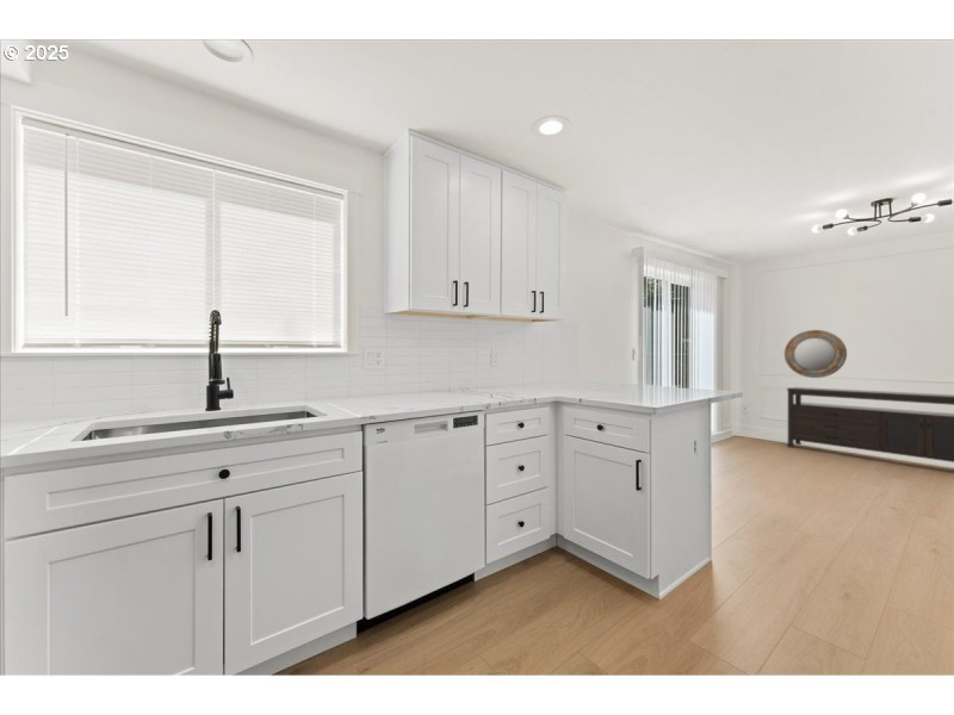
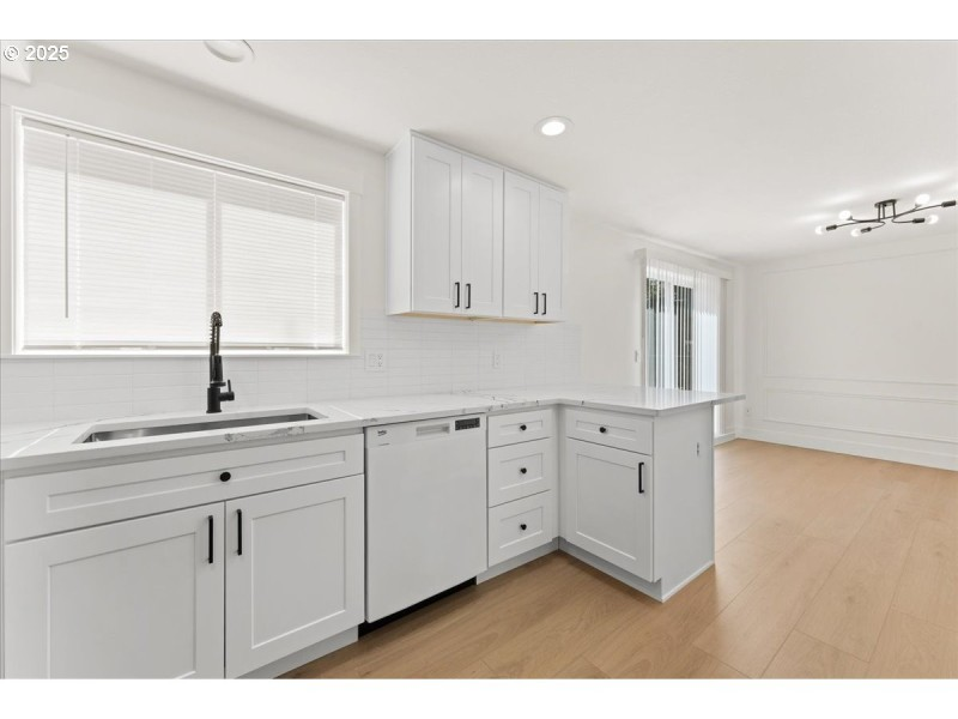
- media console [786,386,954,464]
- home mirror [783,329,848,379]
